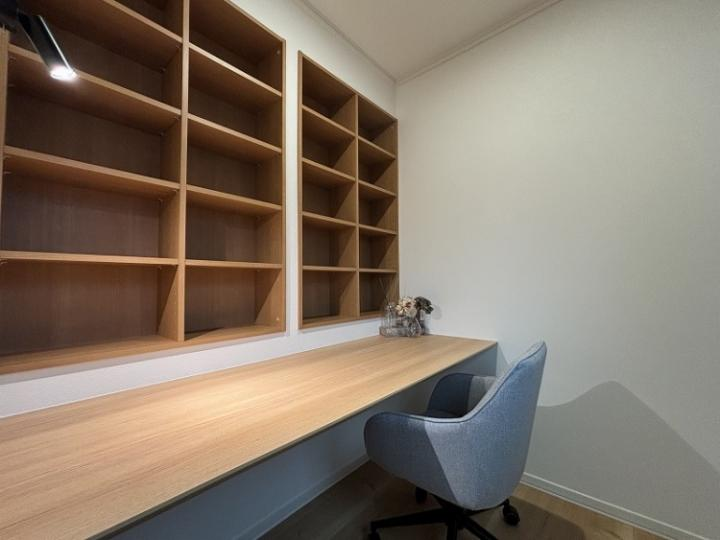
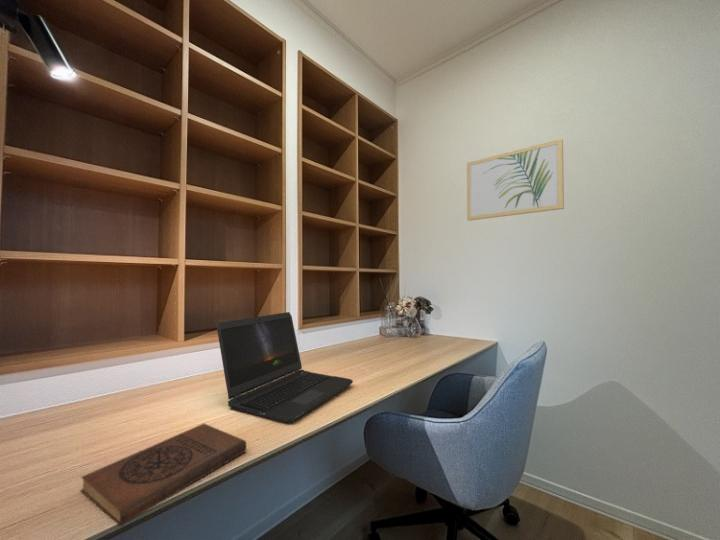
+ wall art [466,138,565,222]
+ book [80,422,247,527]
+ laptop computer [216,311,354,425]
